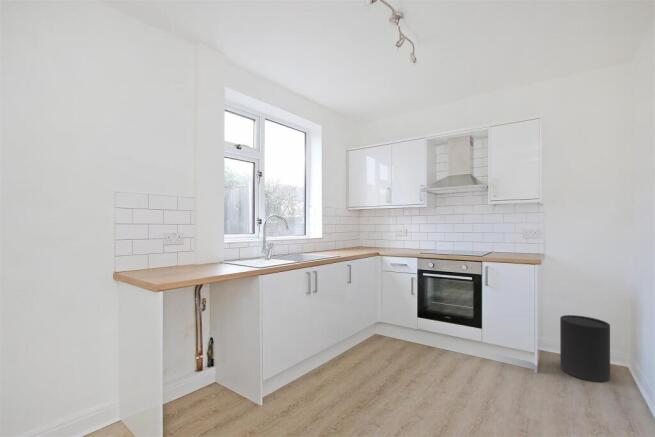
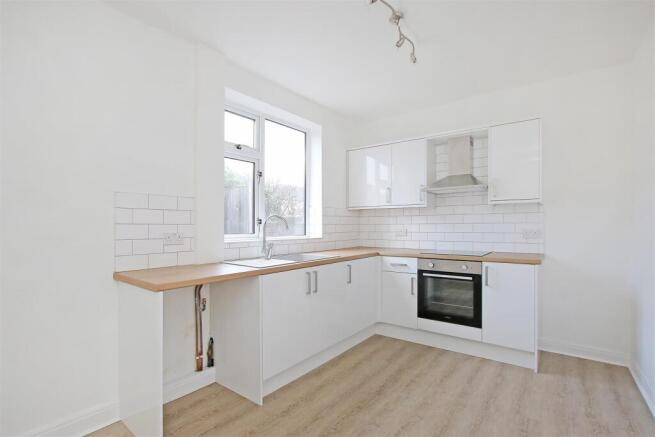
- trash can [559,314,611,383]
